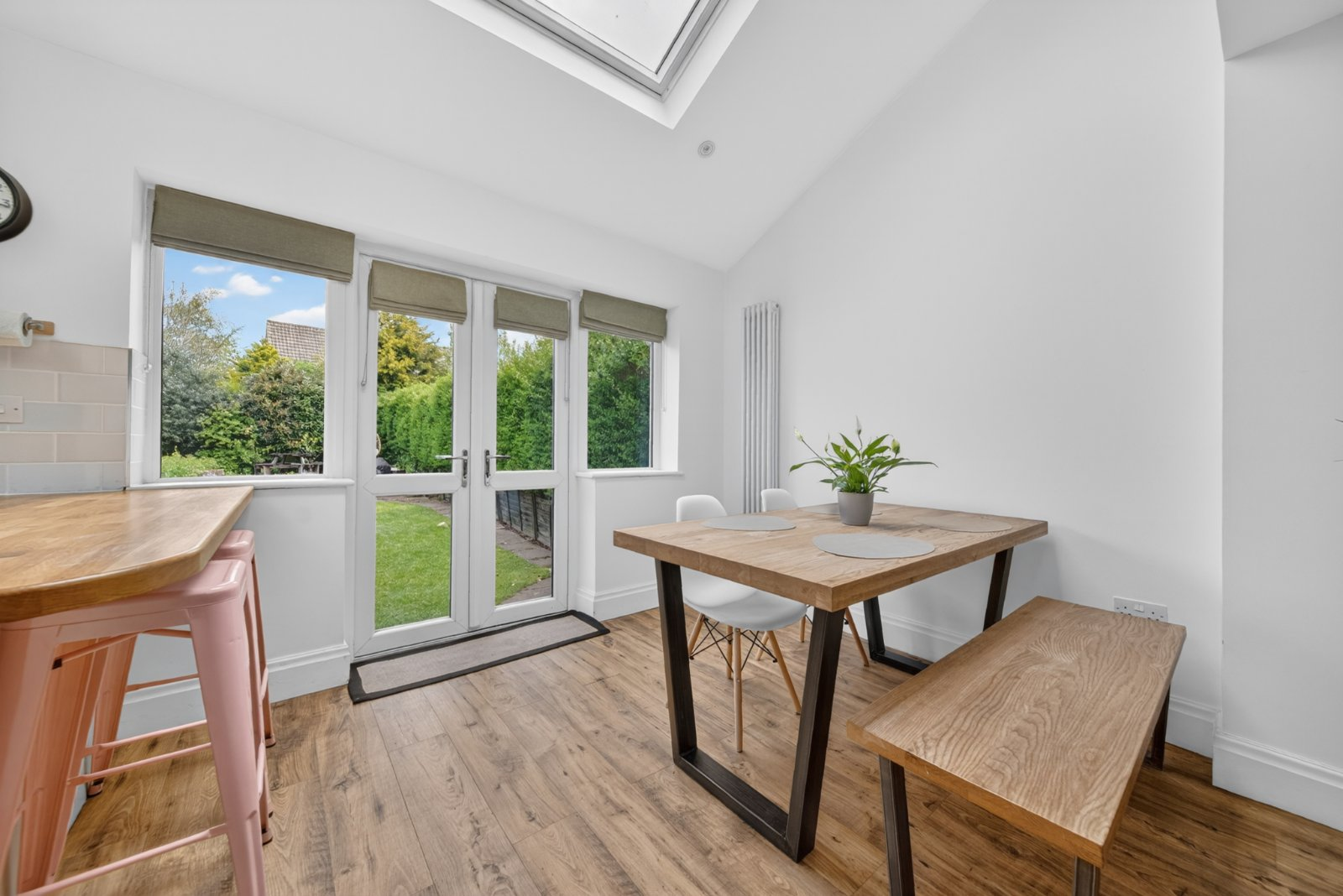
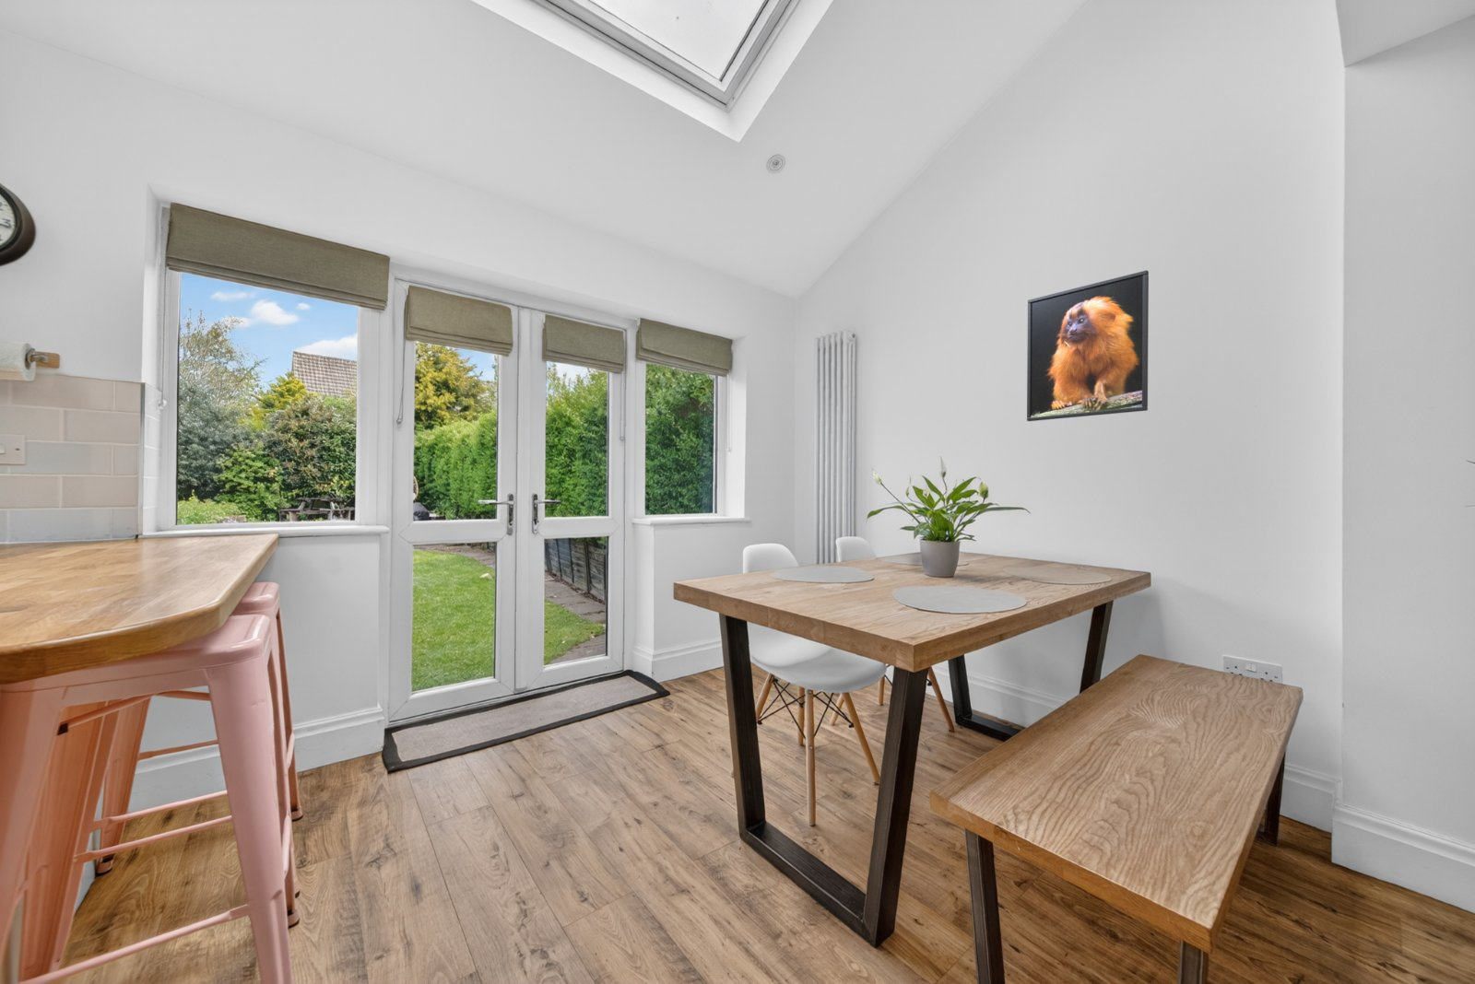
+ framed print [1026,269,1150,422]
